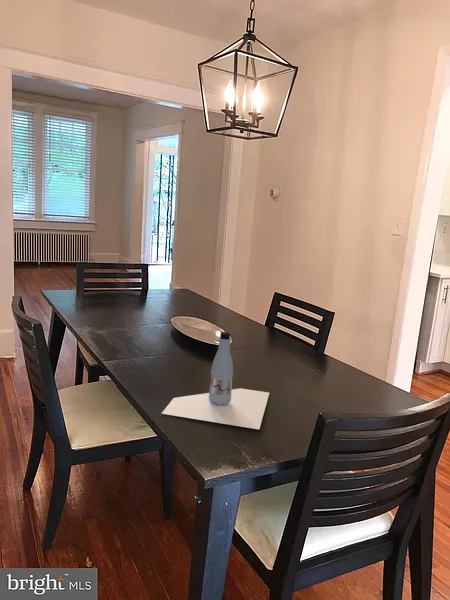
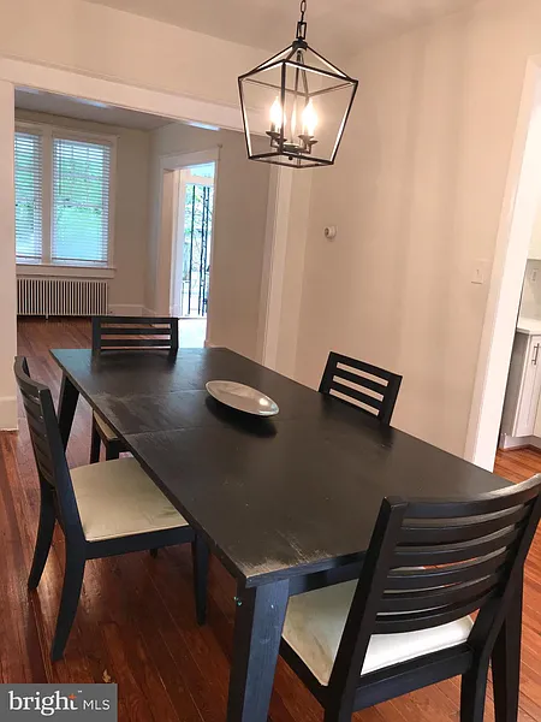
- bottle [161,331,270,430]
